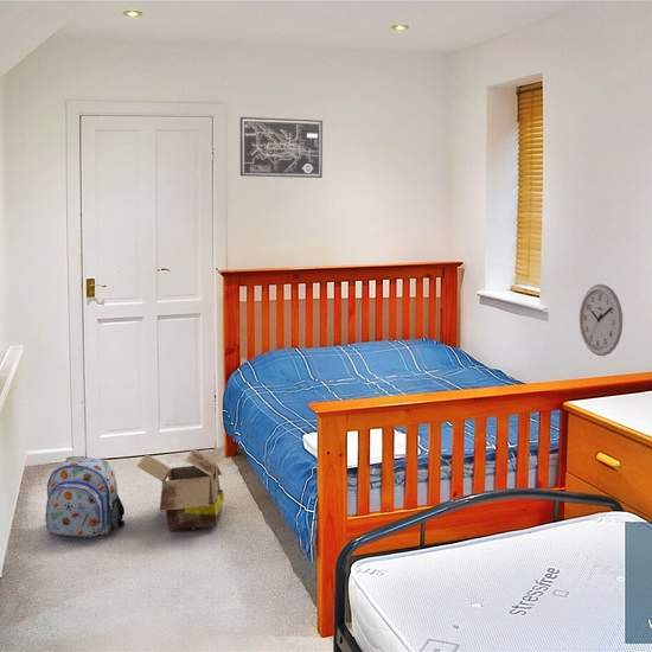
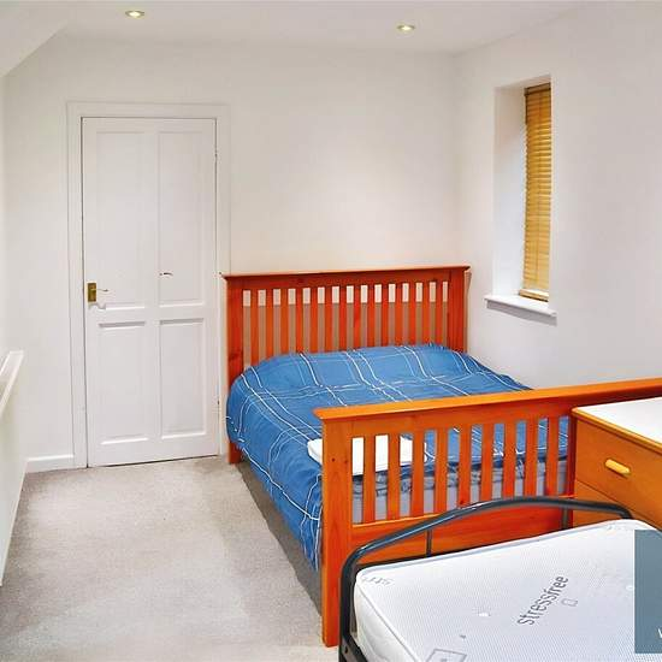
- backpack [44,455,126,537]
- cardboard box [136,448,225,532]
- wall clock [579,283,624,357]
- wall art [239,116,324,179]
